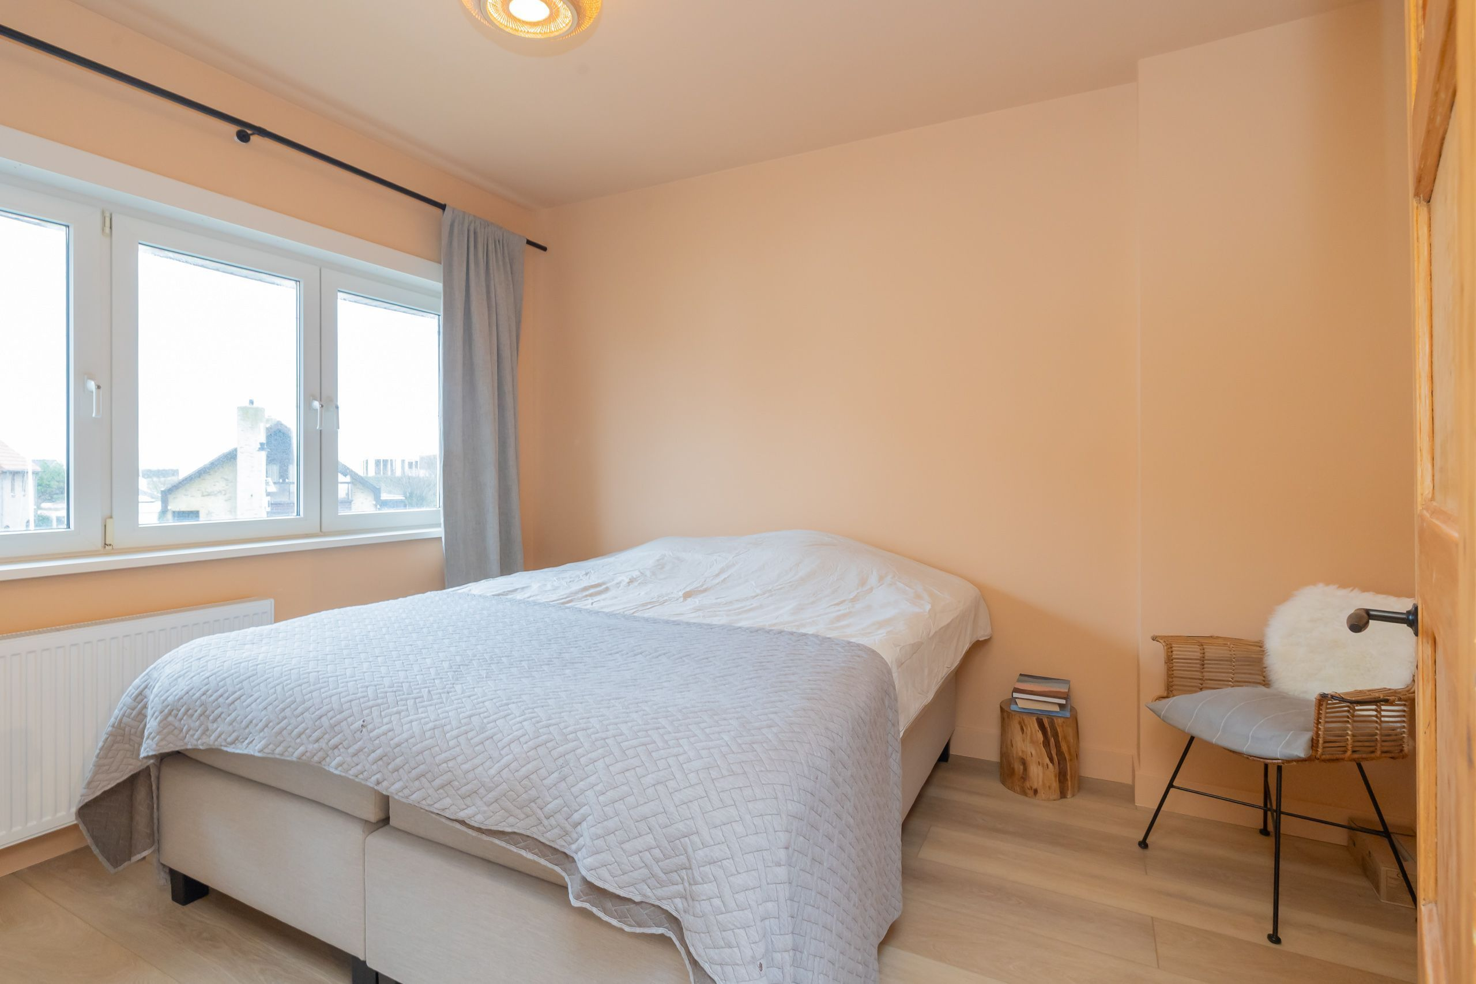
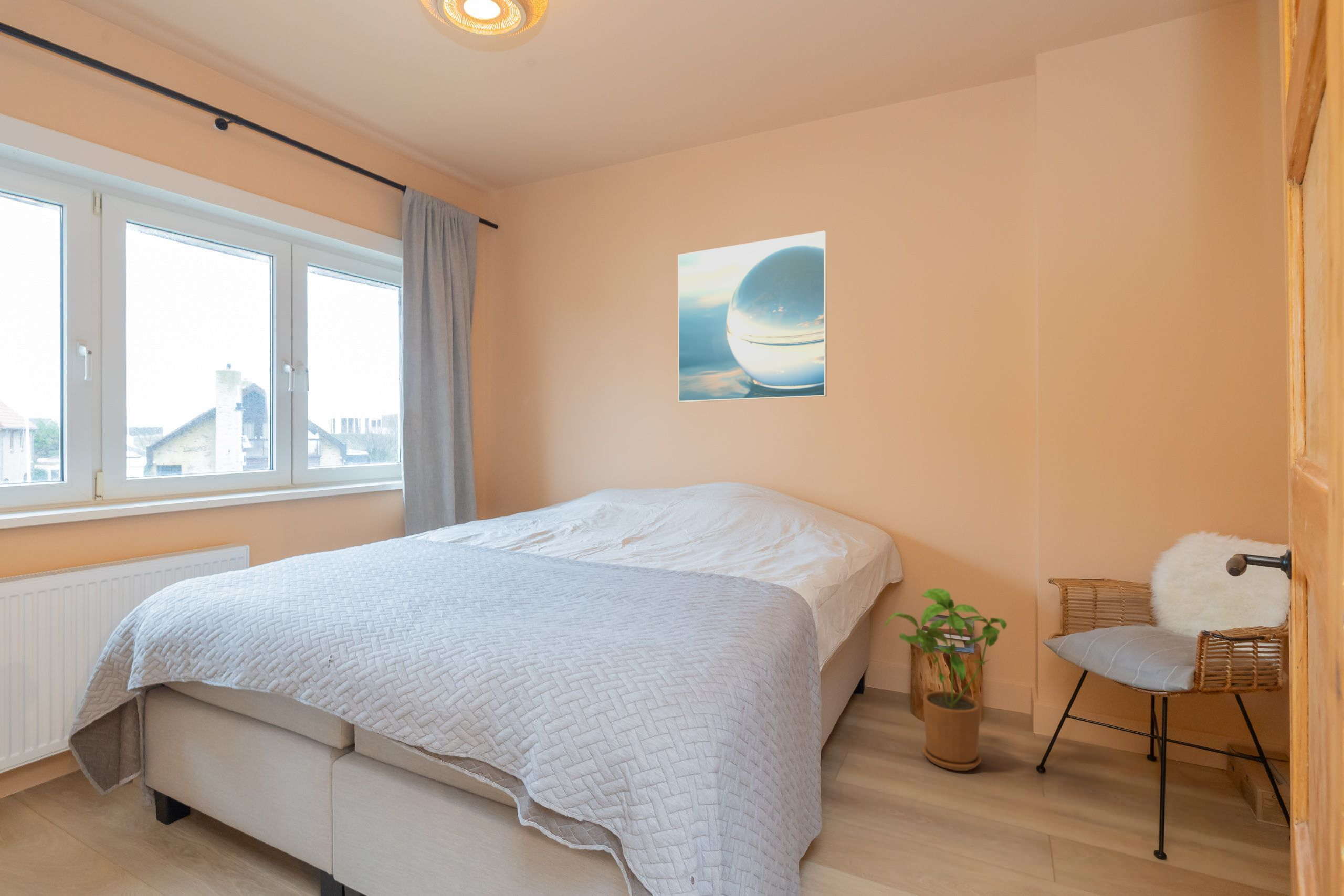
+ house plant [883,588,1007,771]
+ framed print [678,230,827,403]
